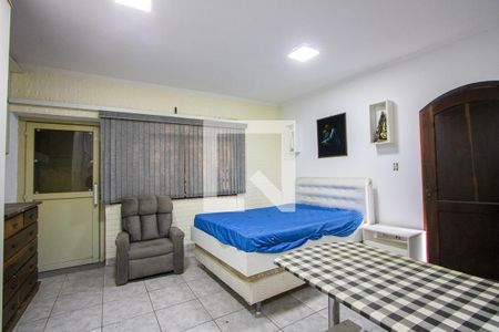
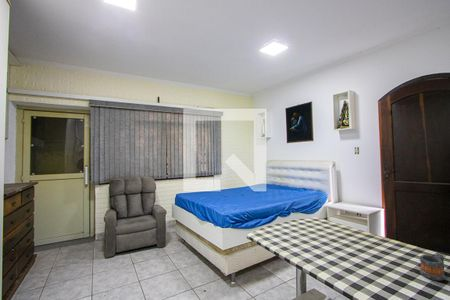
+ mug [418,252,446,282]
